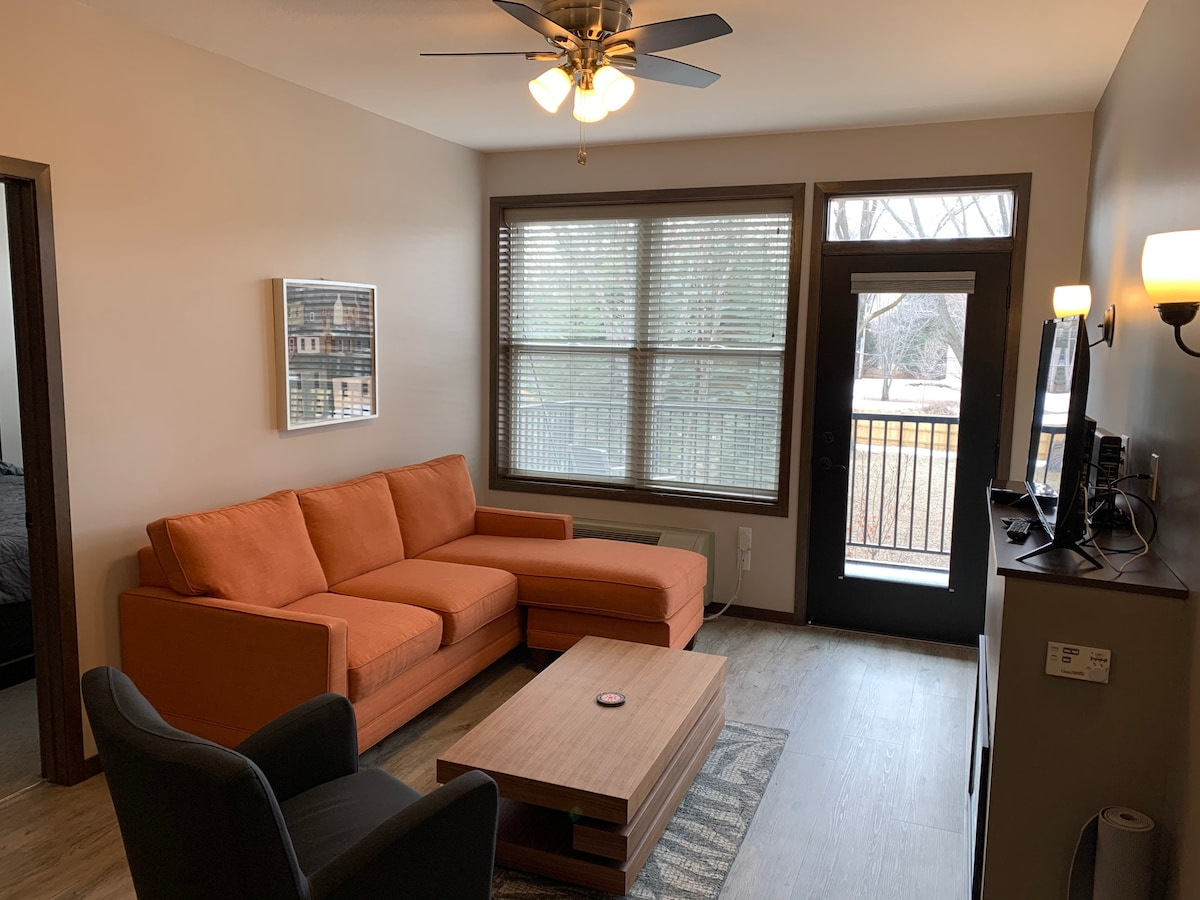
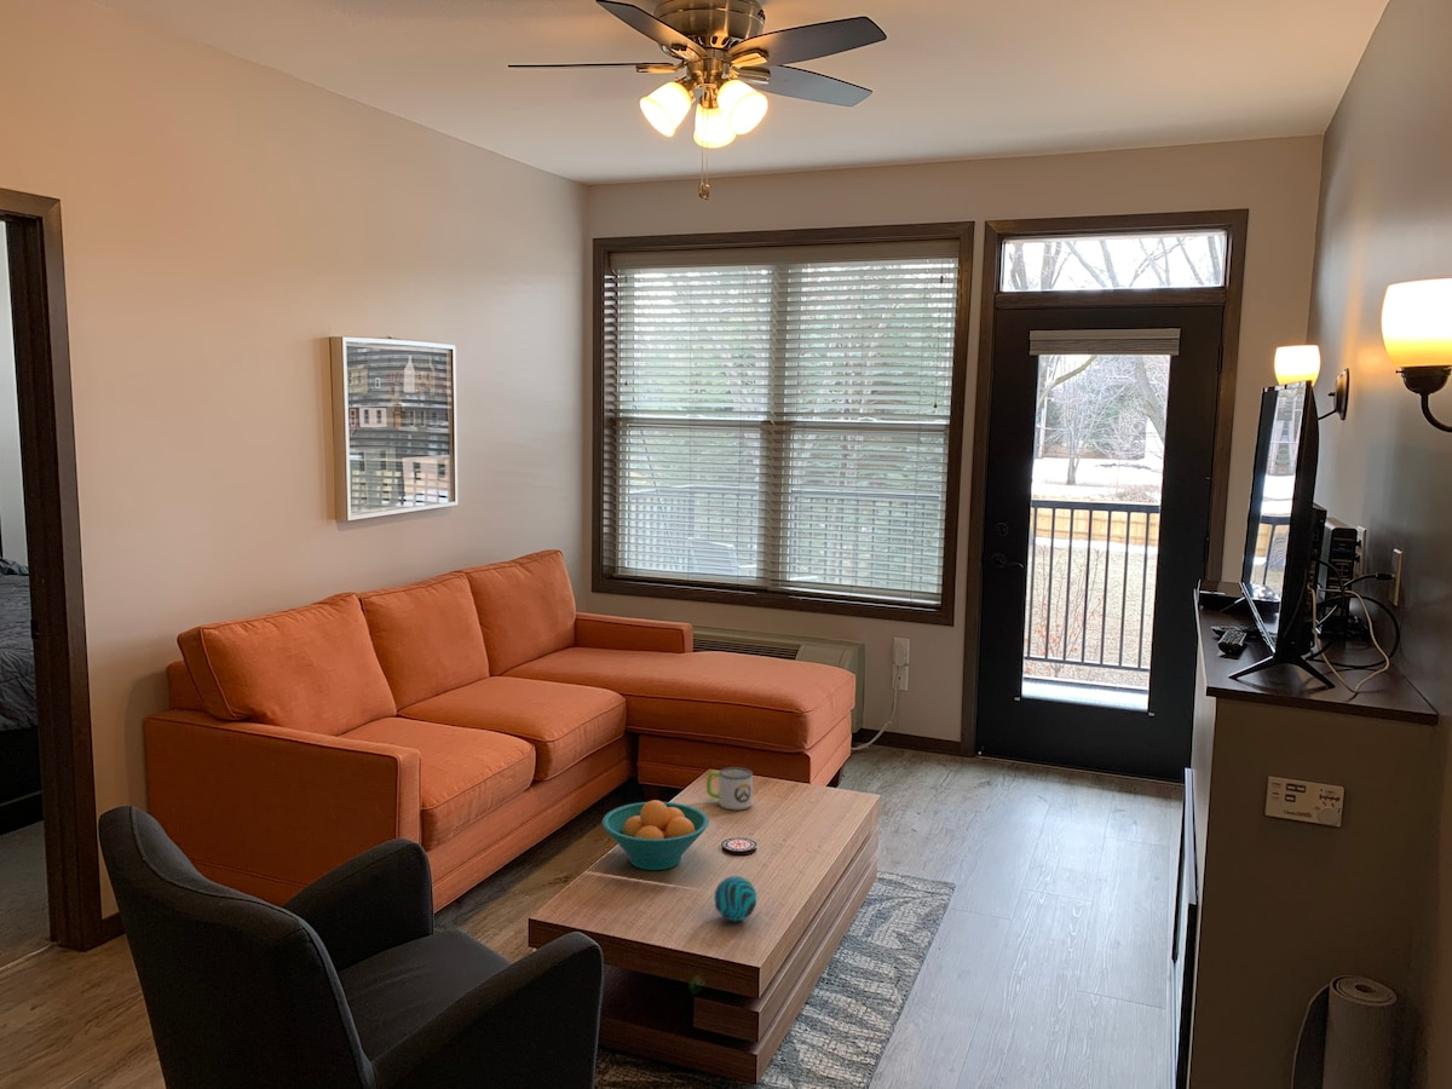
+ fruit bowl [601,799,710,871]
+ mug [705,766,754,811]
+ decorative ball [713,875,757,922]
